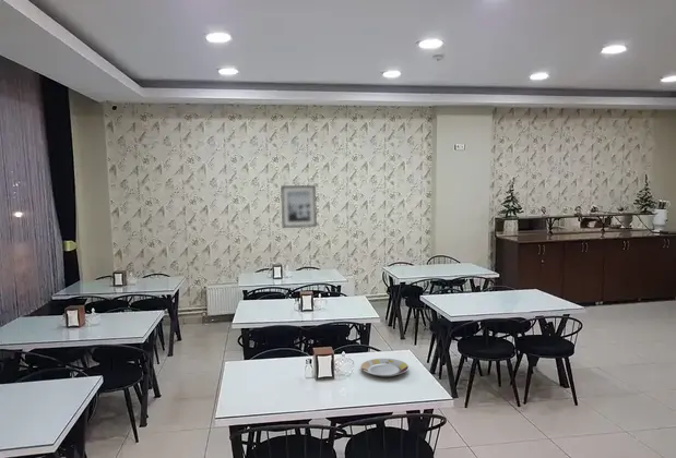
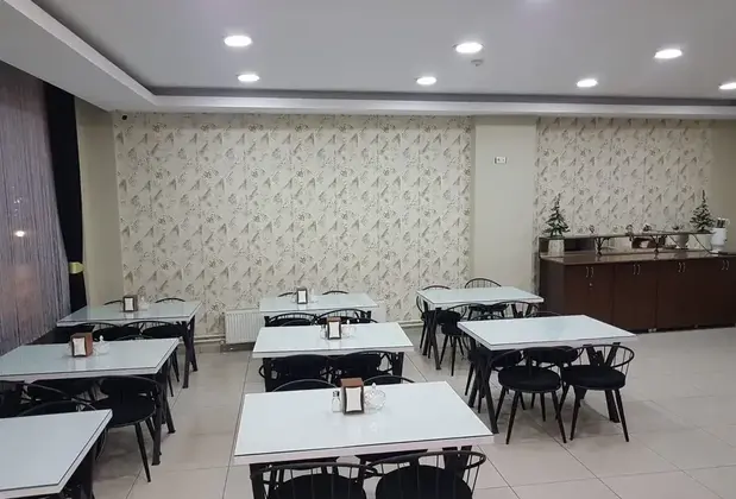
- plate [360,358,411,377]
- wall art [280,184,318,229]
